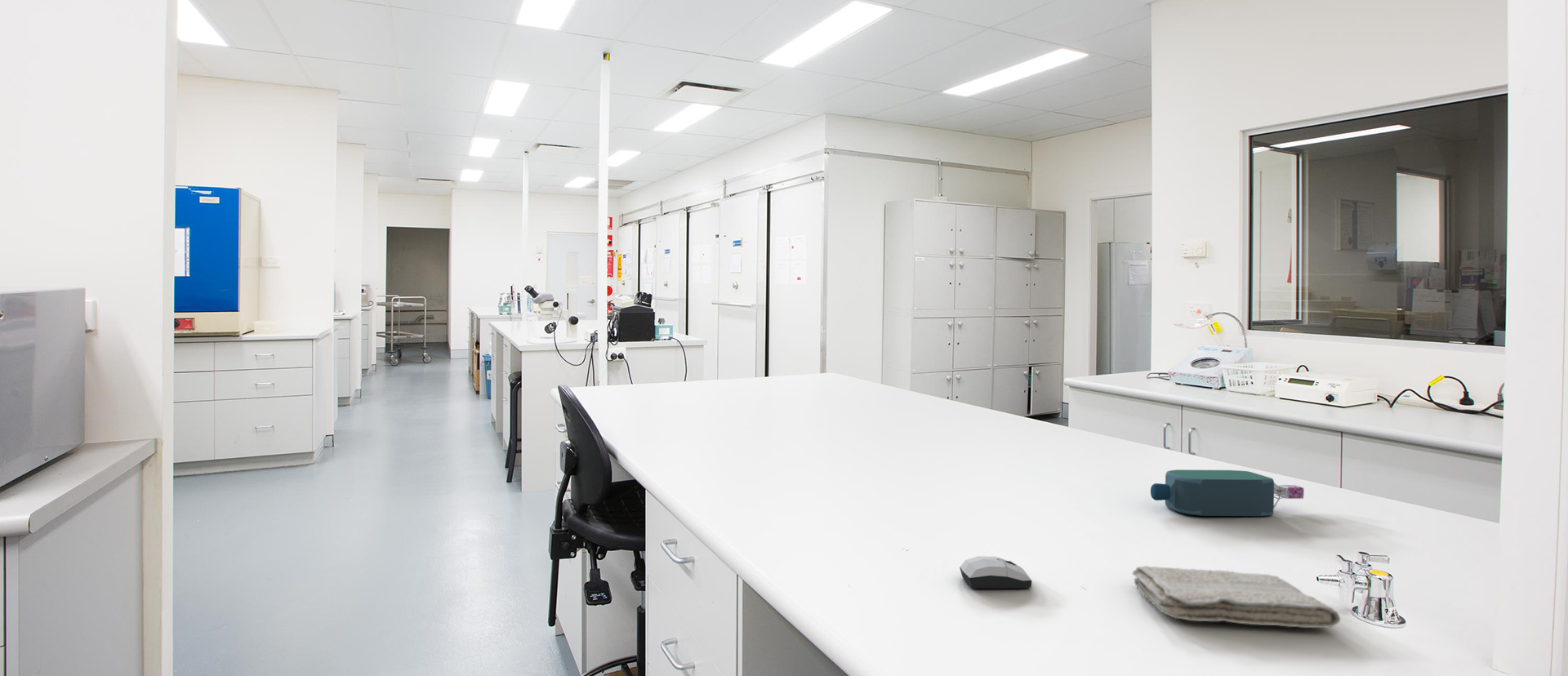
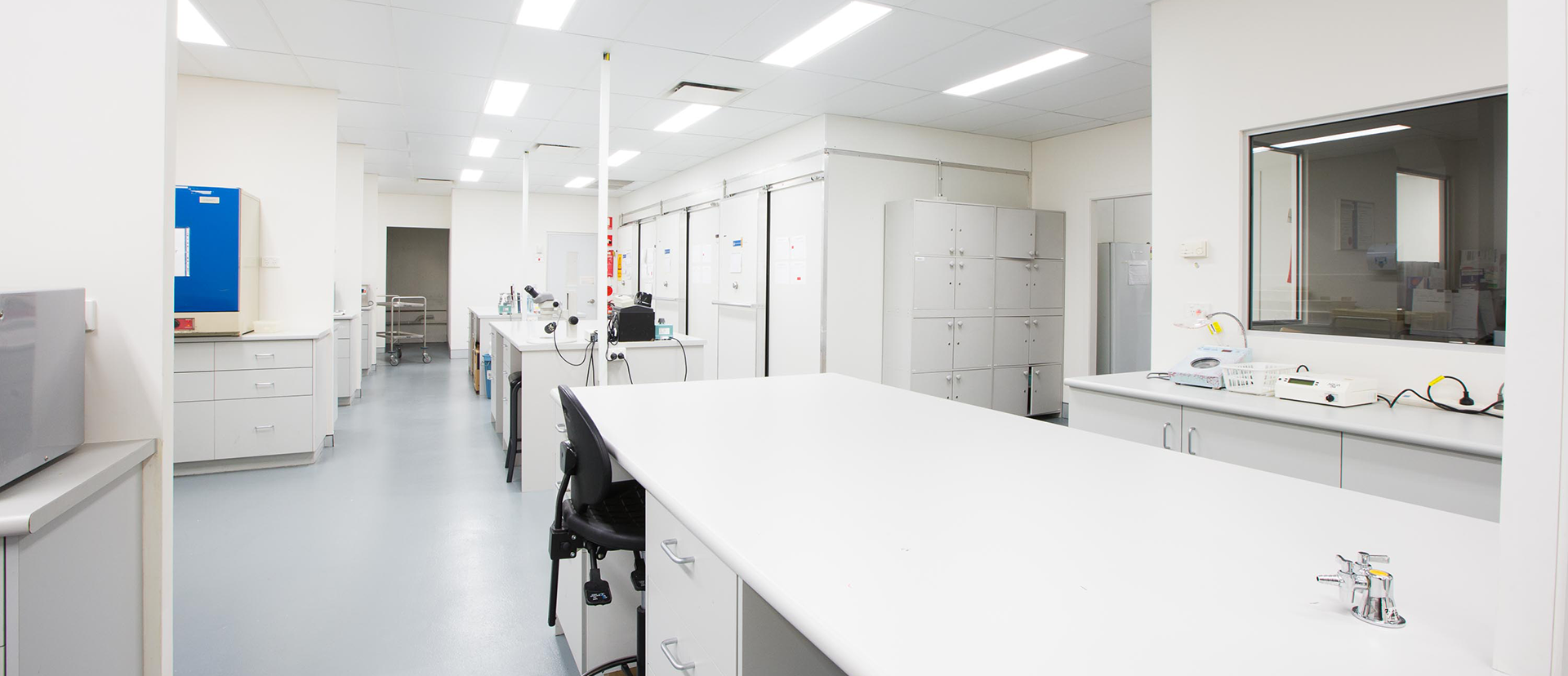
- computer mouse [959,555,1032,589]
- washcloth [1132,565,1341,629]
- bottle [1150,469,1304,517]
